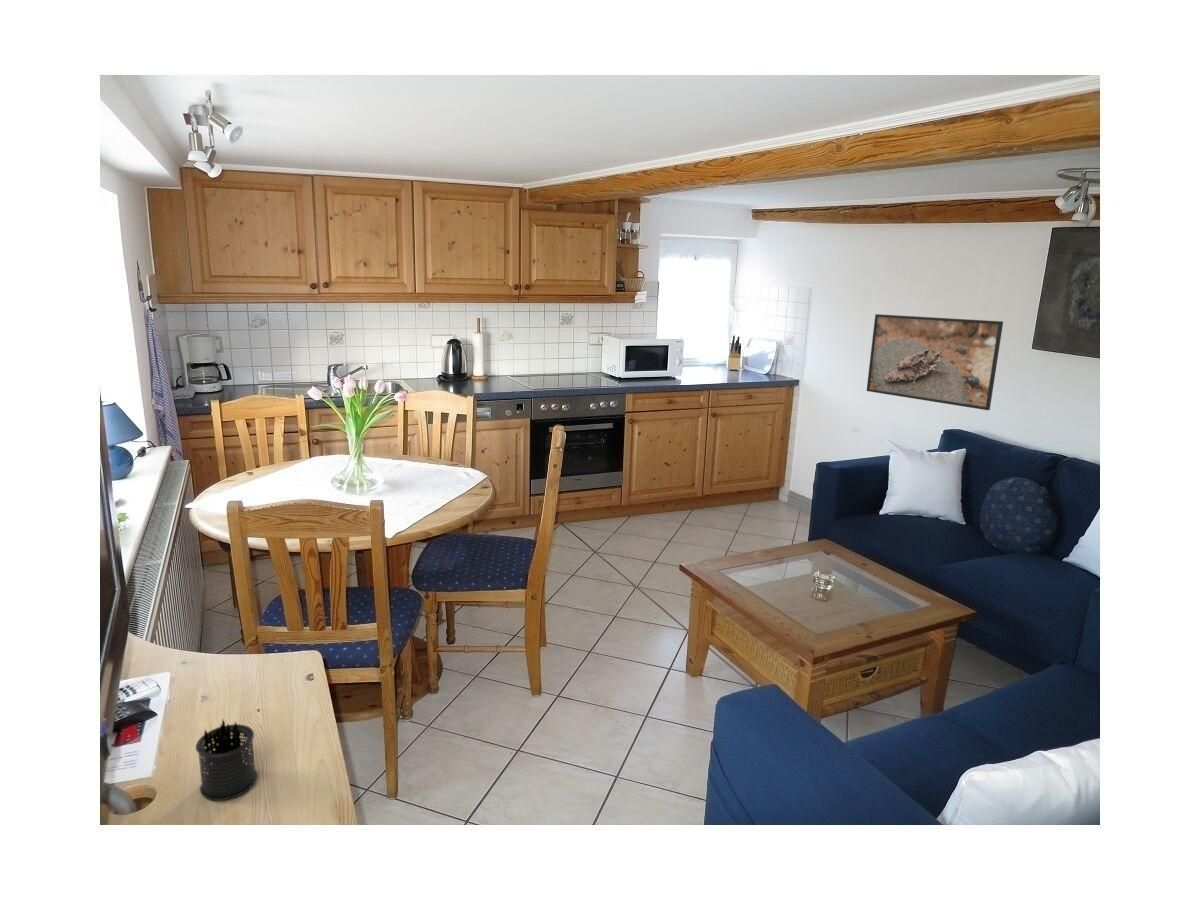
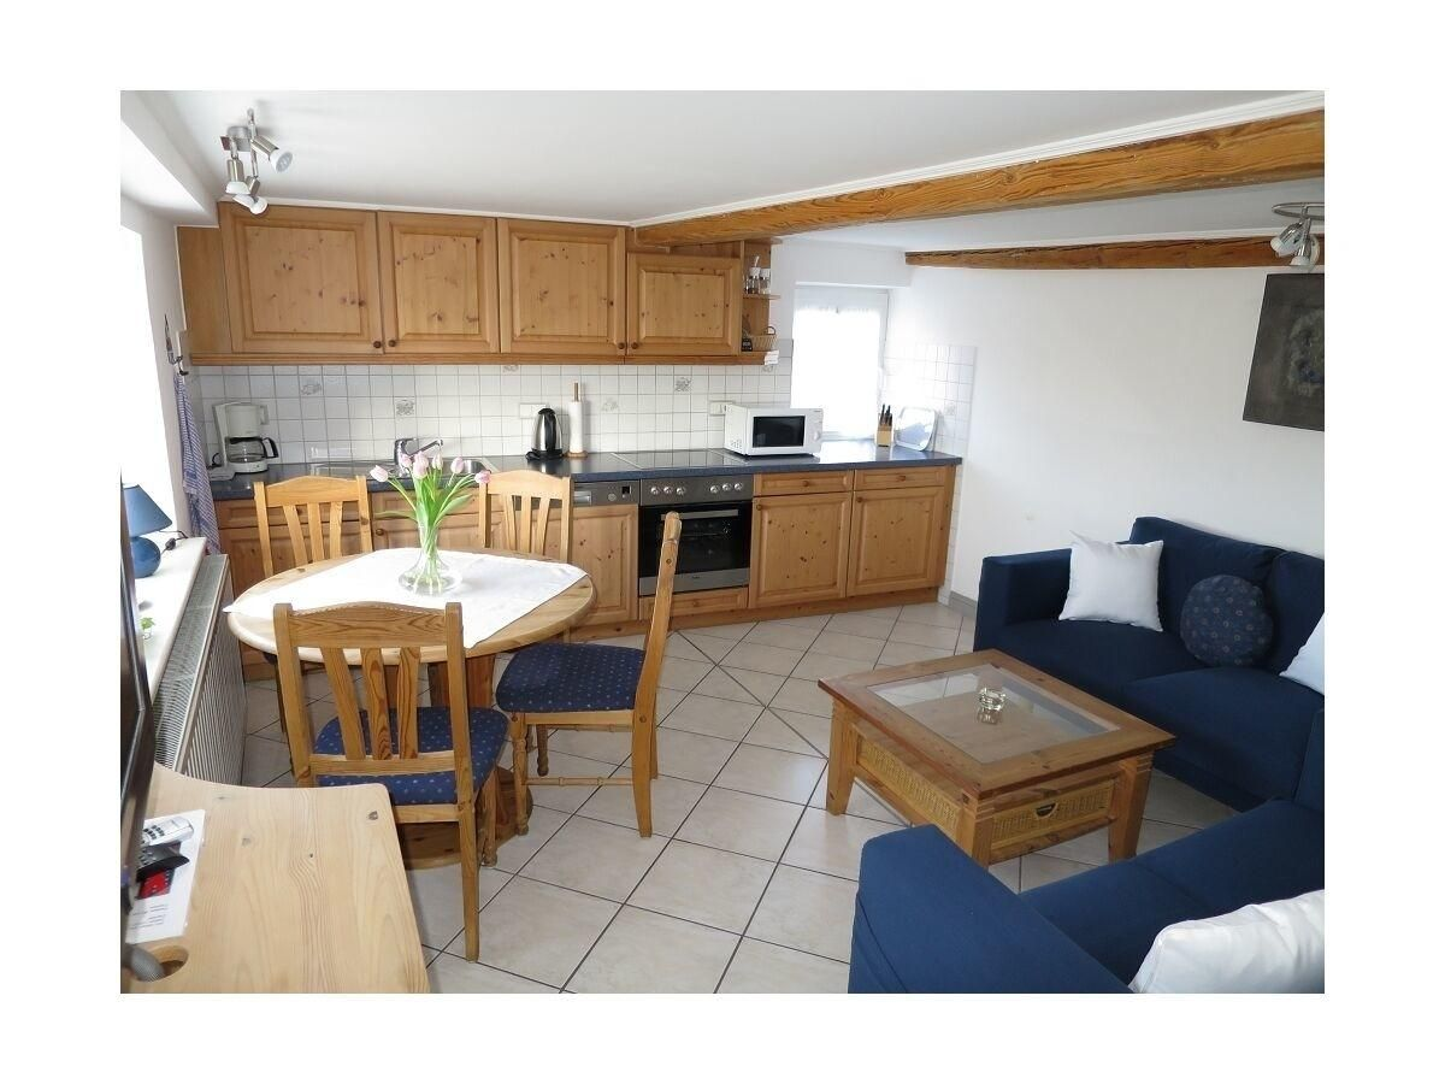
- pen holder [195,719,258,802]
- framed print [866,313,1004,411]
